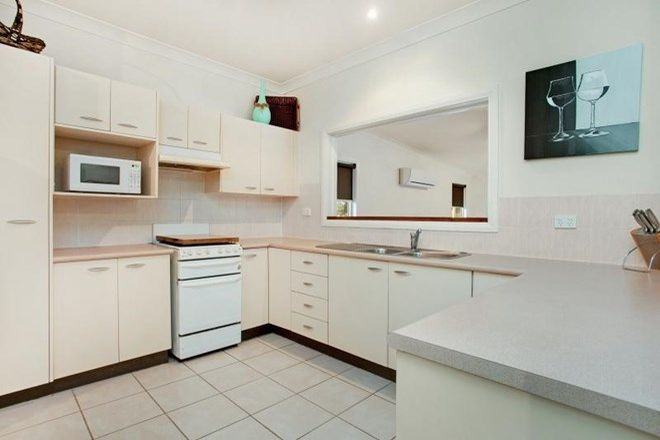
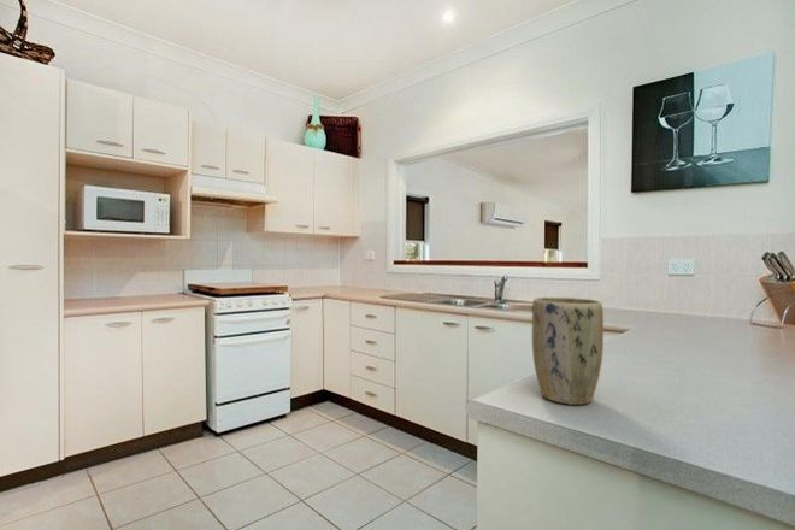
+ plant pot [531,296,605,406]
